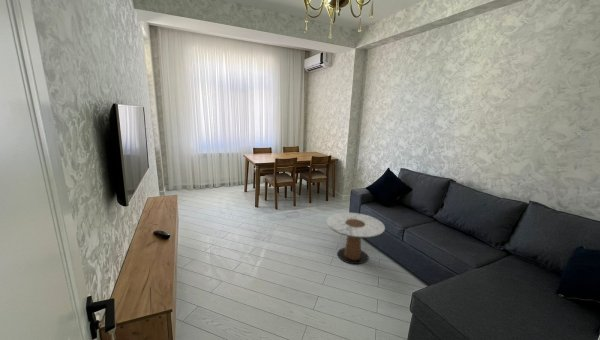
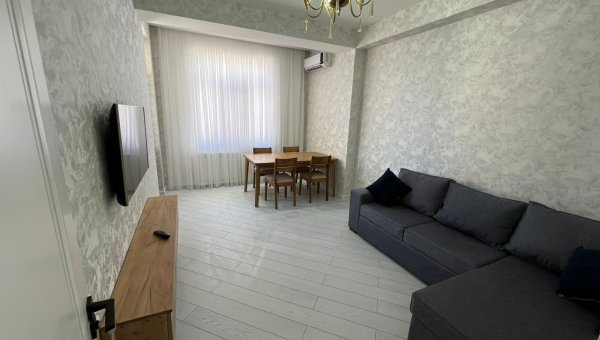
- side table [326,212,386,265]
